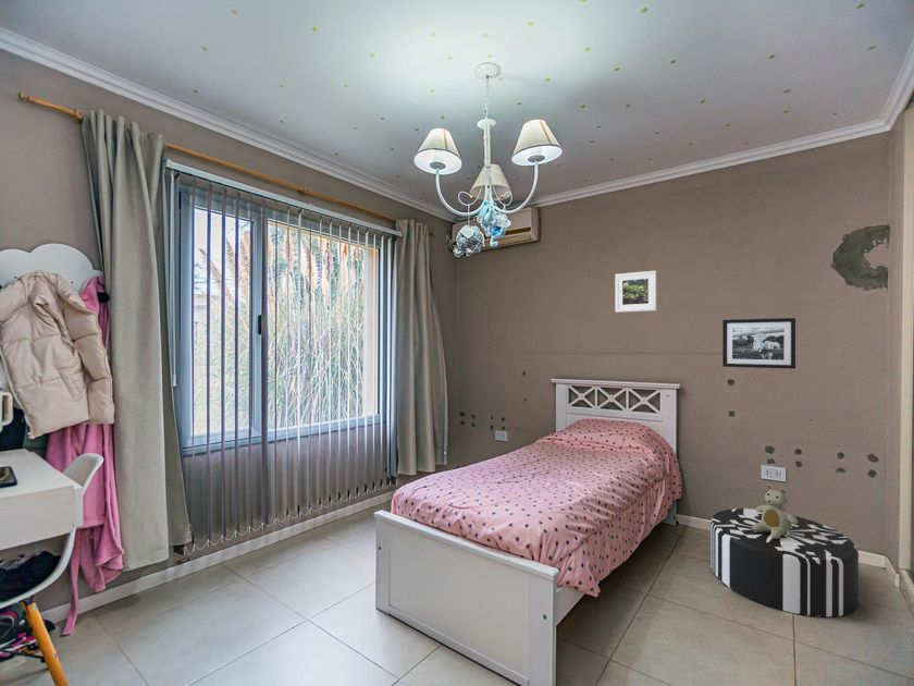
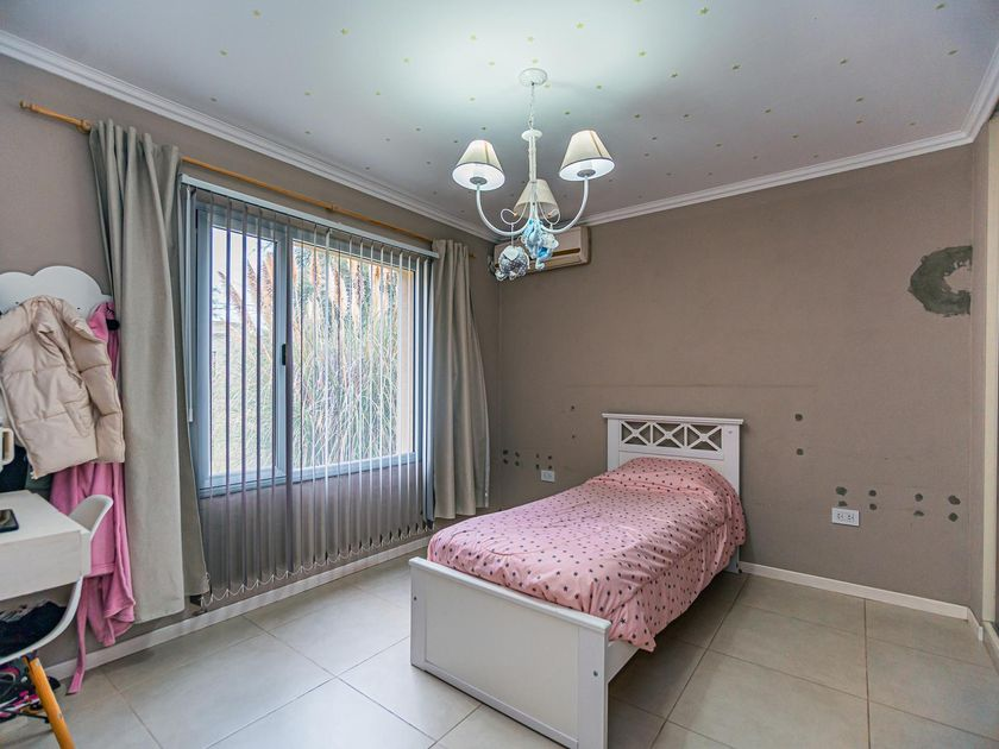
- picture frame [721,317,796,370]
- pouf [709,507,860,617]
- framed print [614,270,657,314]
- stuffed bear [752,483,799,539]
